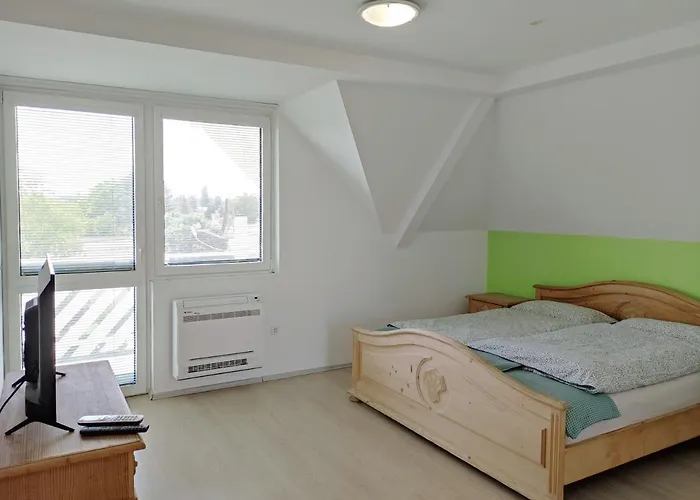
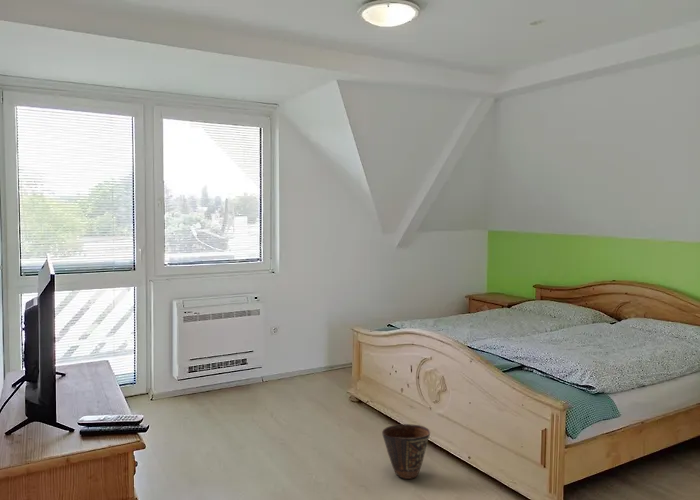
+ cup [381,423,431,480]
